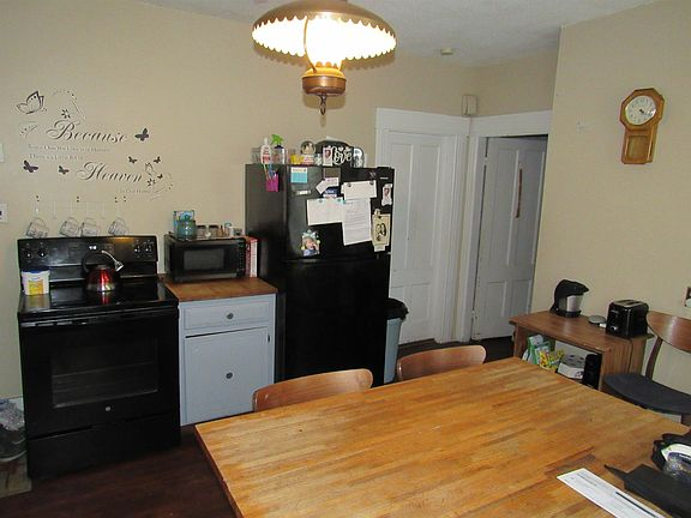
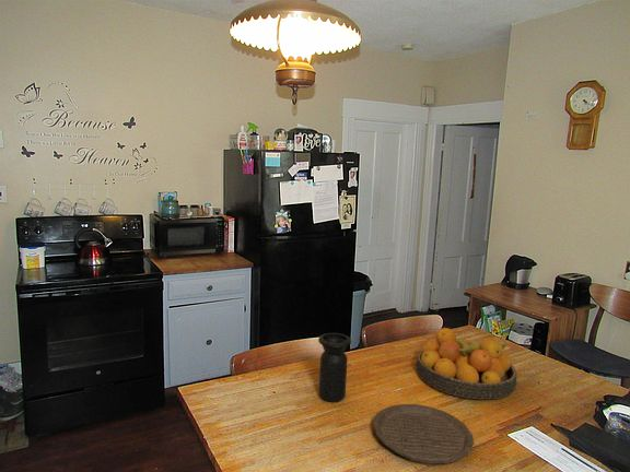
+ plate [372,403,475,464]
+ vase [317,332,352,403]
+ fruit bowl [416,327,517,401]
